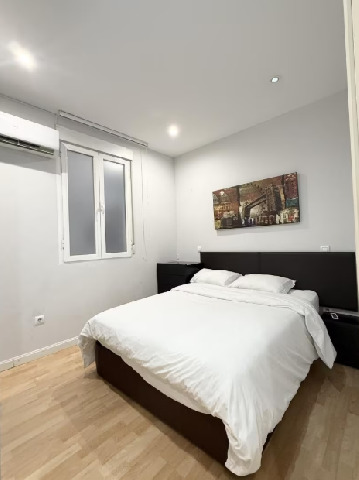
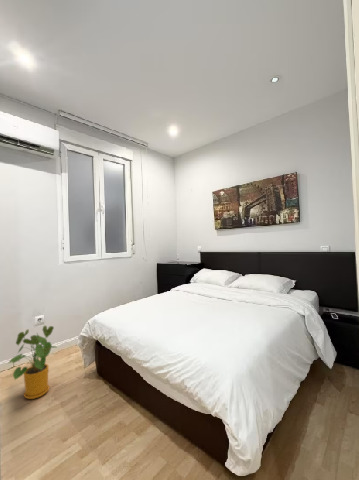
+ house plant [8,325,56,400]
